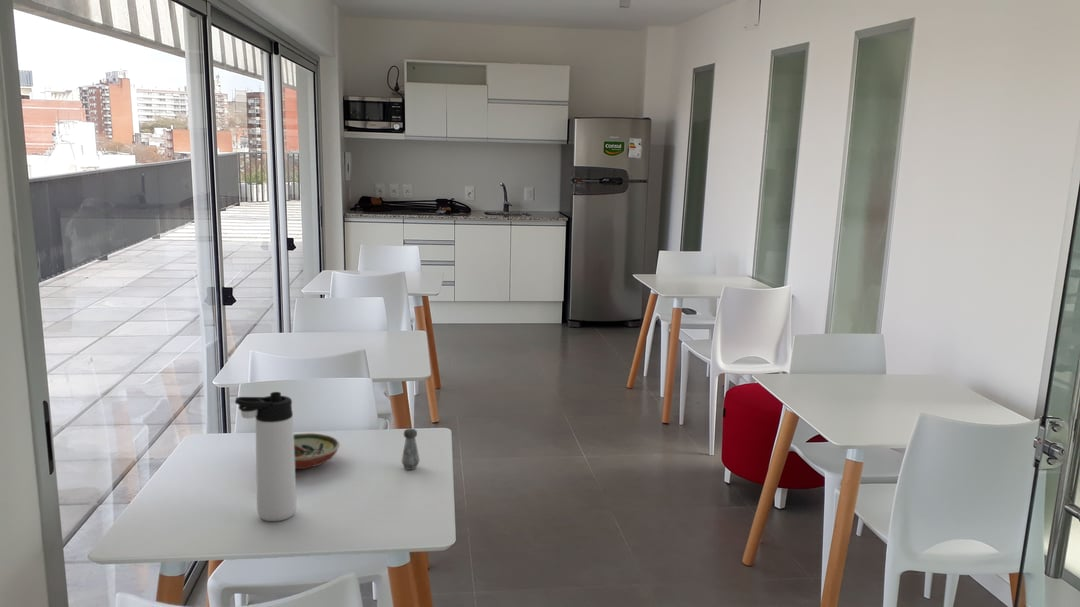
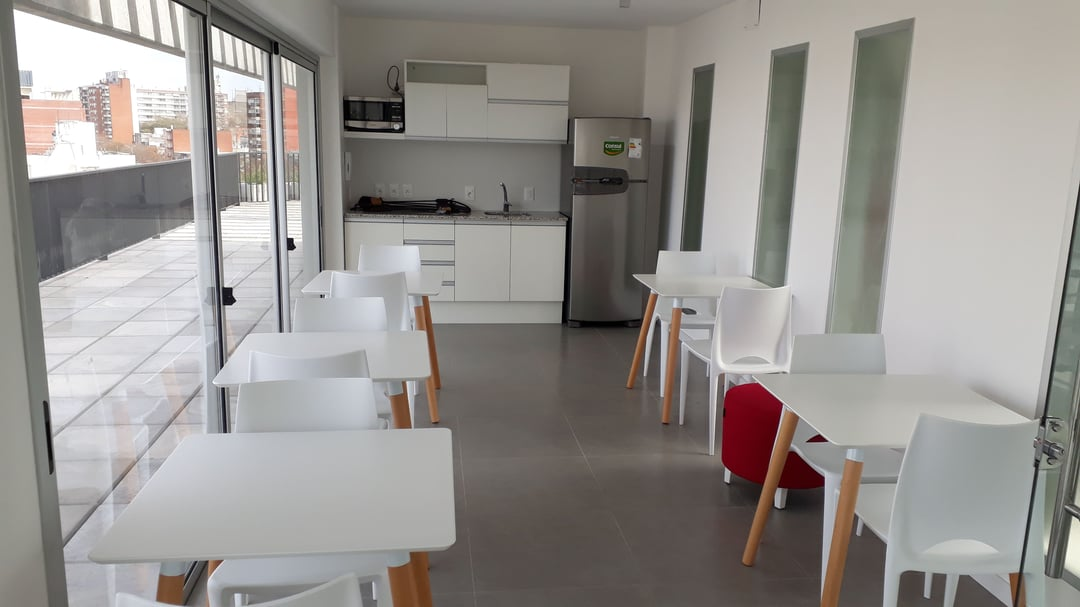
- thermos bottle [234,391,297,522]
- salt shaker [401,428,420,471]
- decorative bowl [294,432,341,470]
